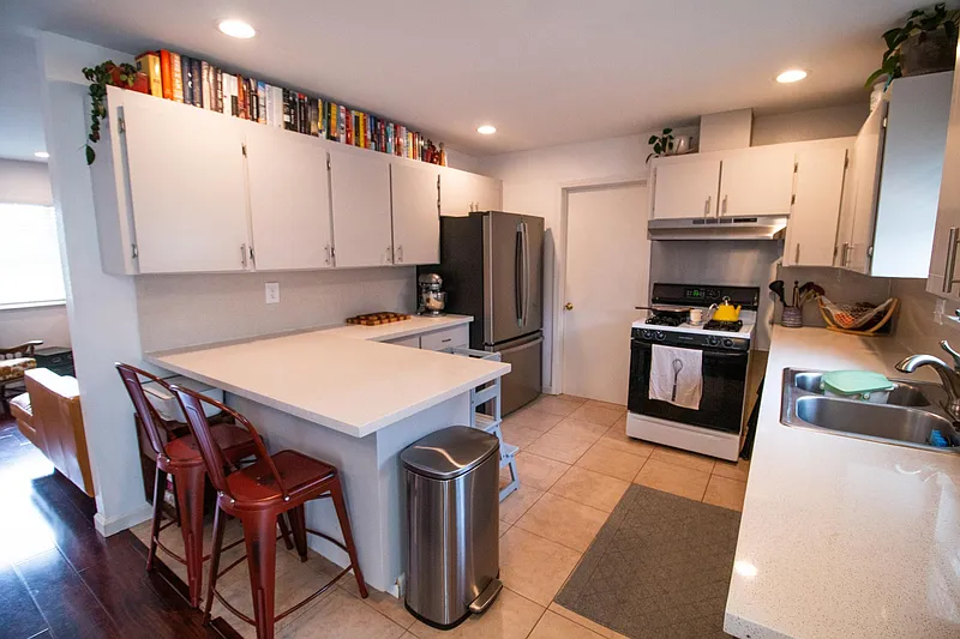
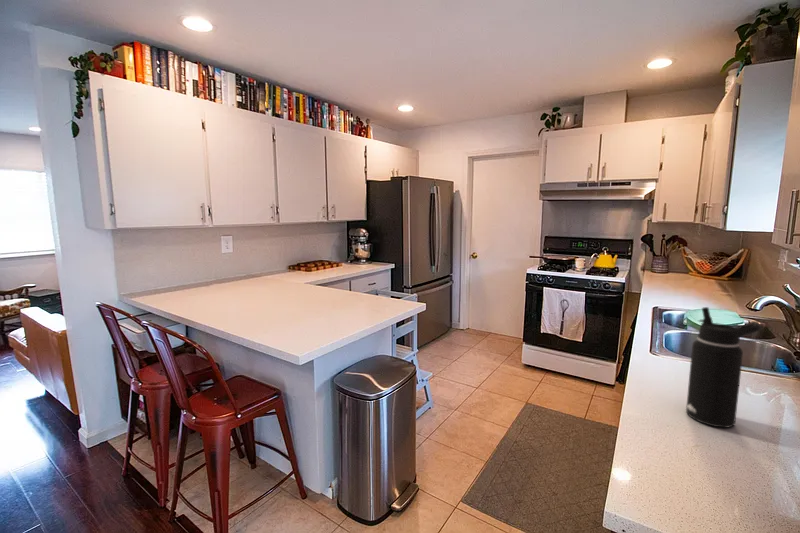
+ water bottle [685,306,763,429]
